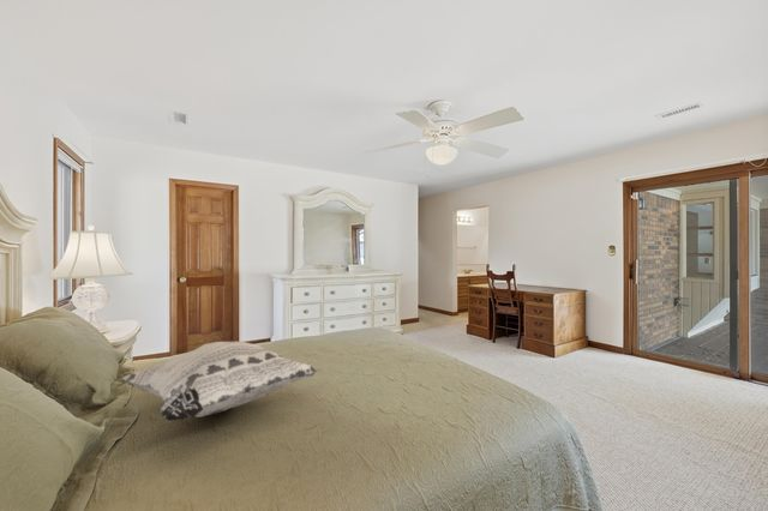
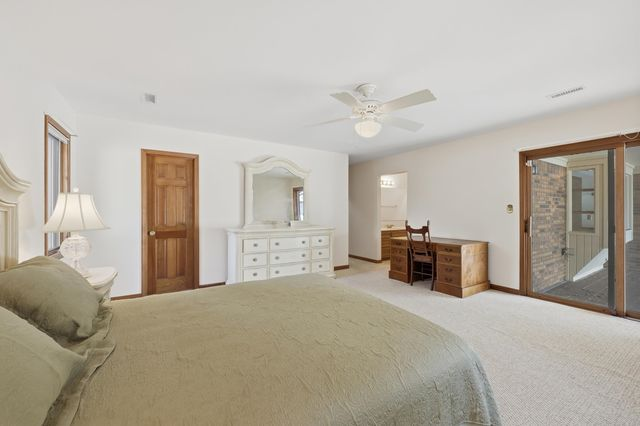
- decorative pillow [120,341,319,422]
